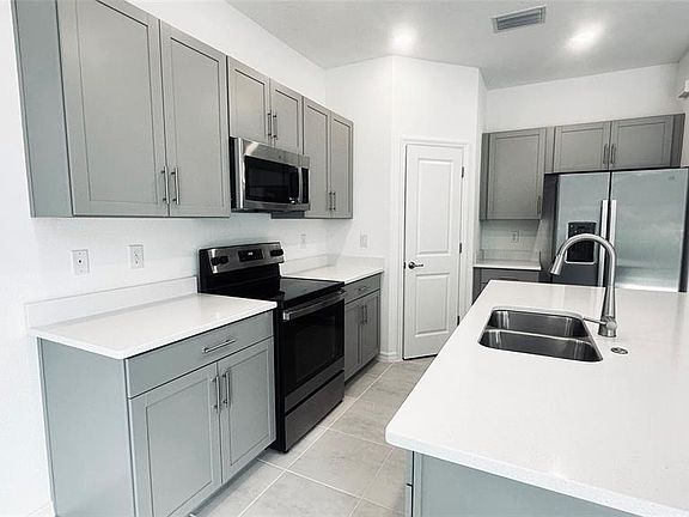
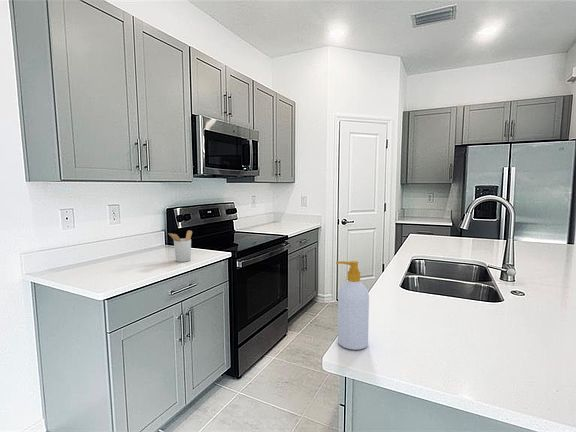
+ utensil holder [167,229,193,263]
+ soap bottle [335,260,370,351]
